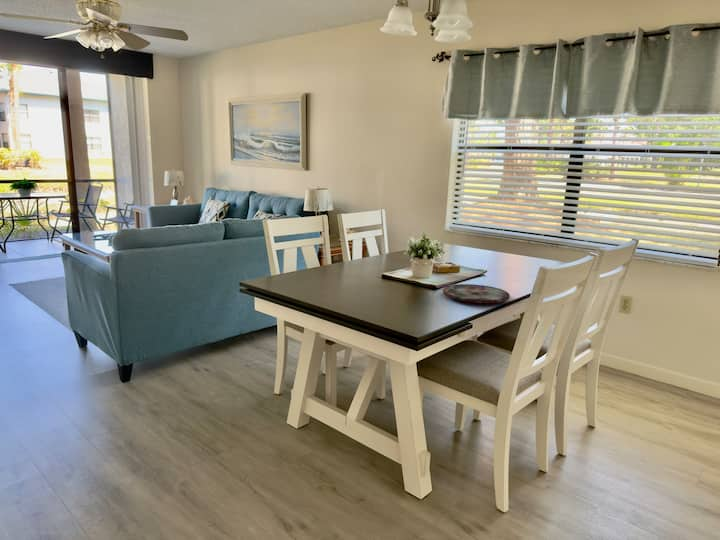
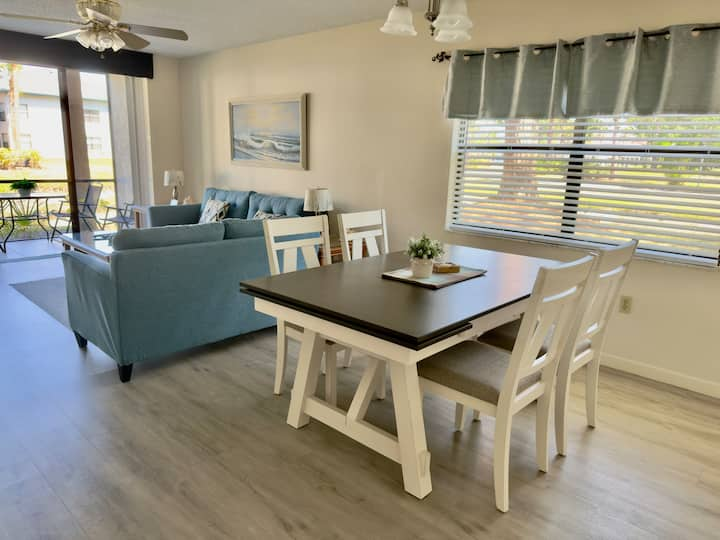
- plate [442,283,511,304]
